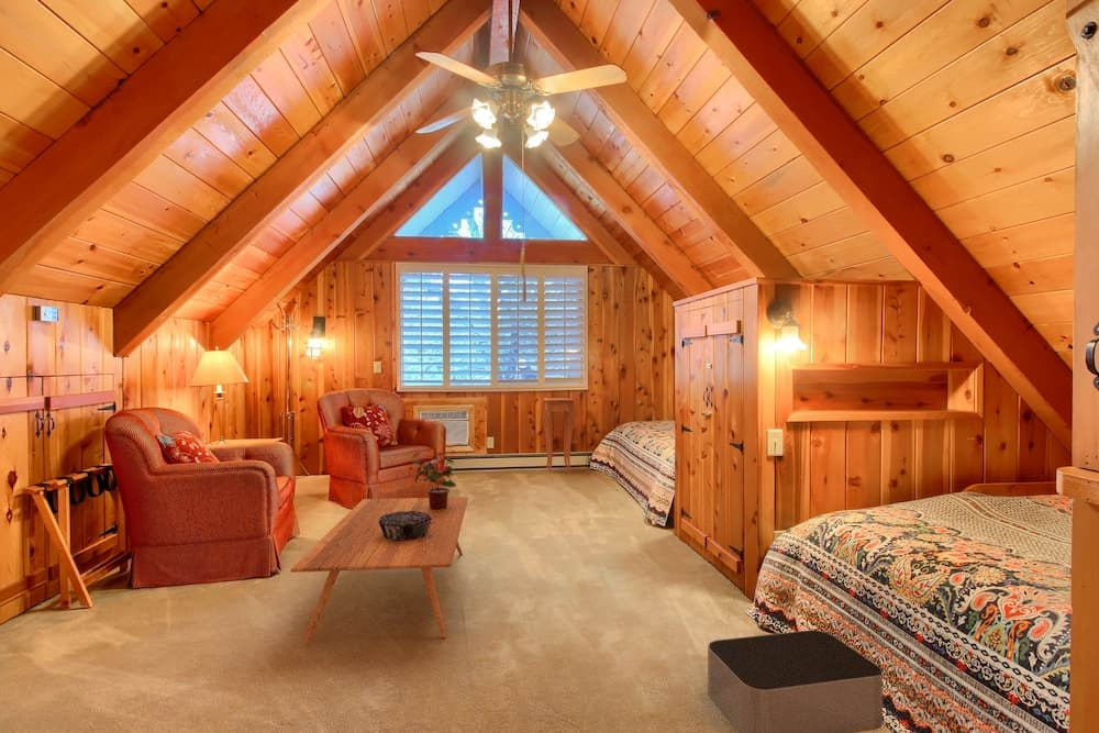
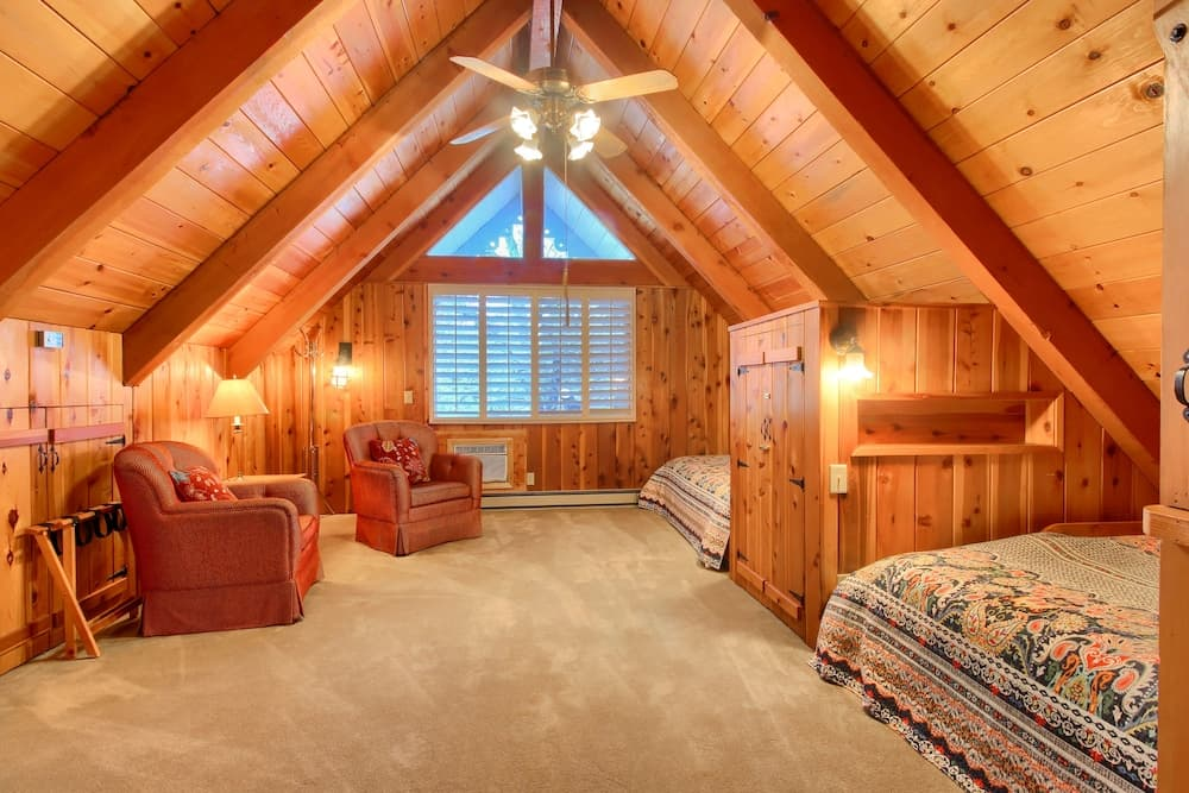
- side table [542,397,576,473]
- coffee table [289,496,469,644]
- storage bin [707,629,884,733]
- potted flower [408,449,459,511]
- decorative bowl [378,511,432,541]
